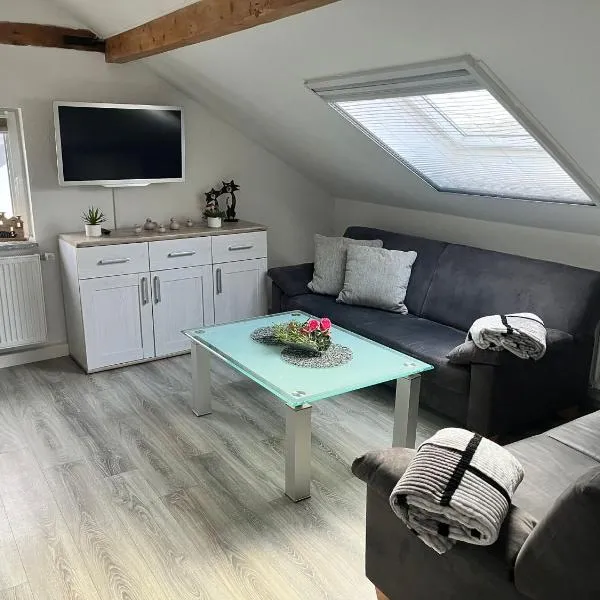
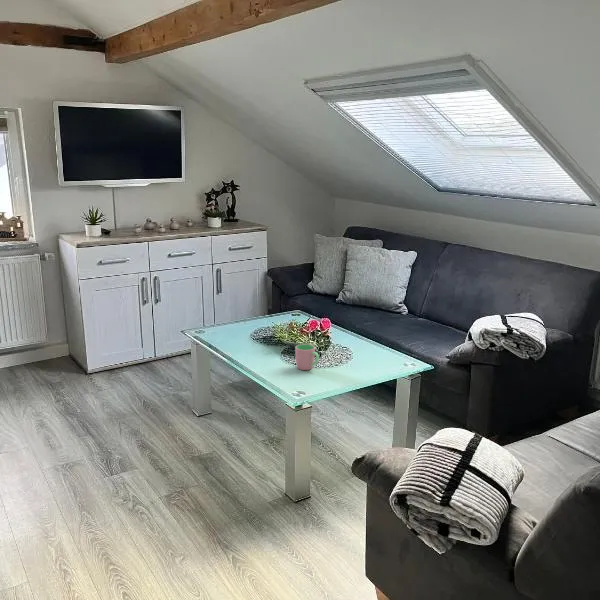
+ cup [294,343,320,371]
